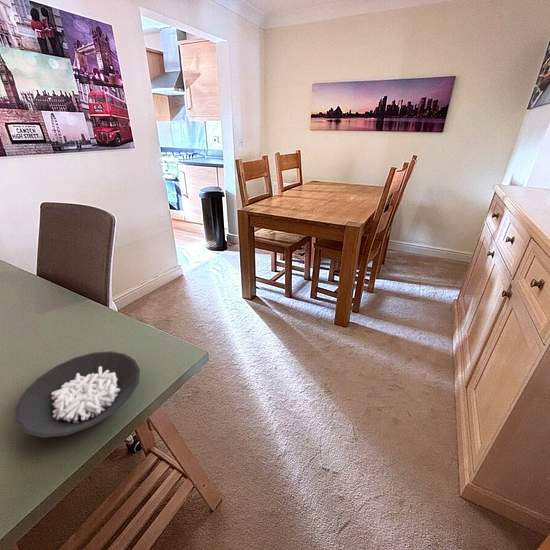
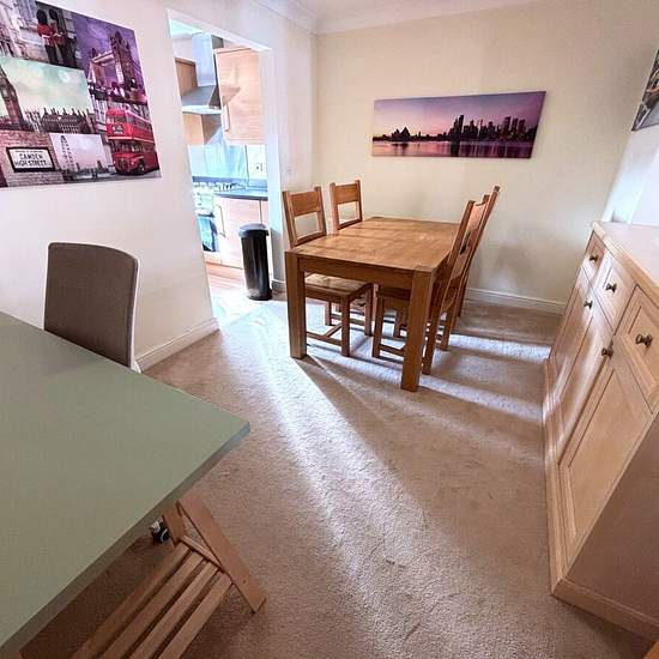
- cereal bowl [14,350,141,439]
